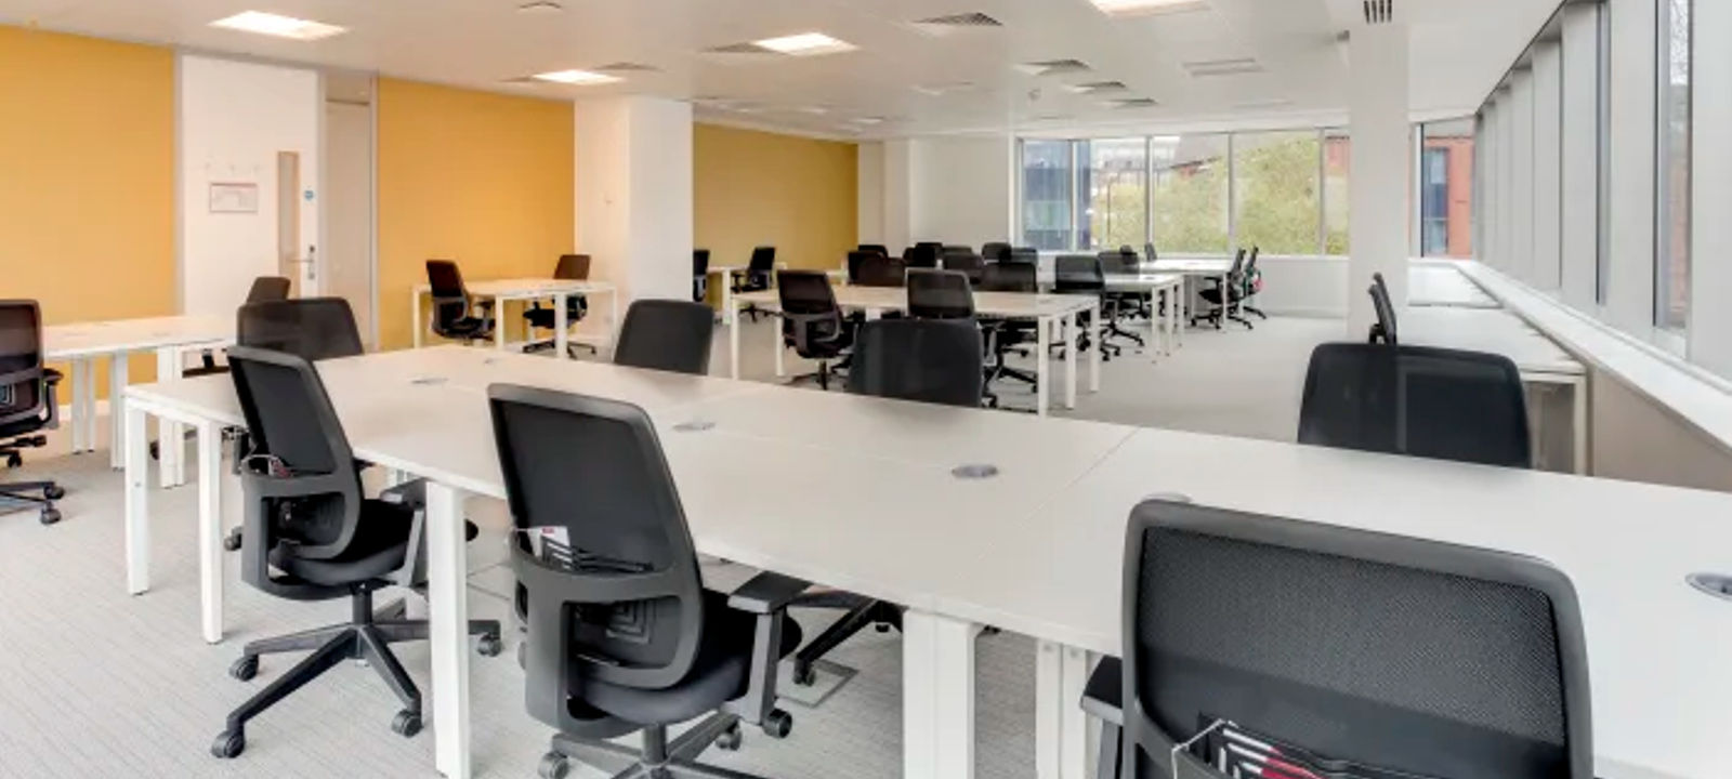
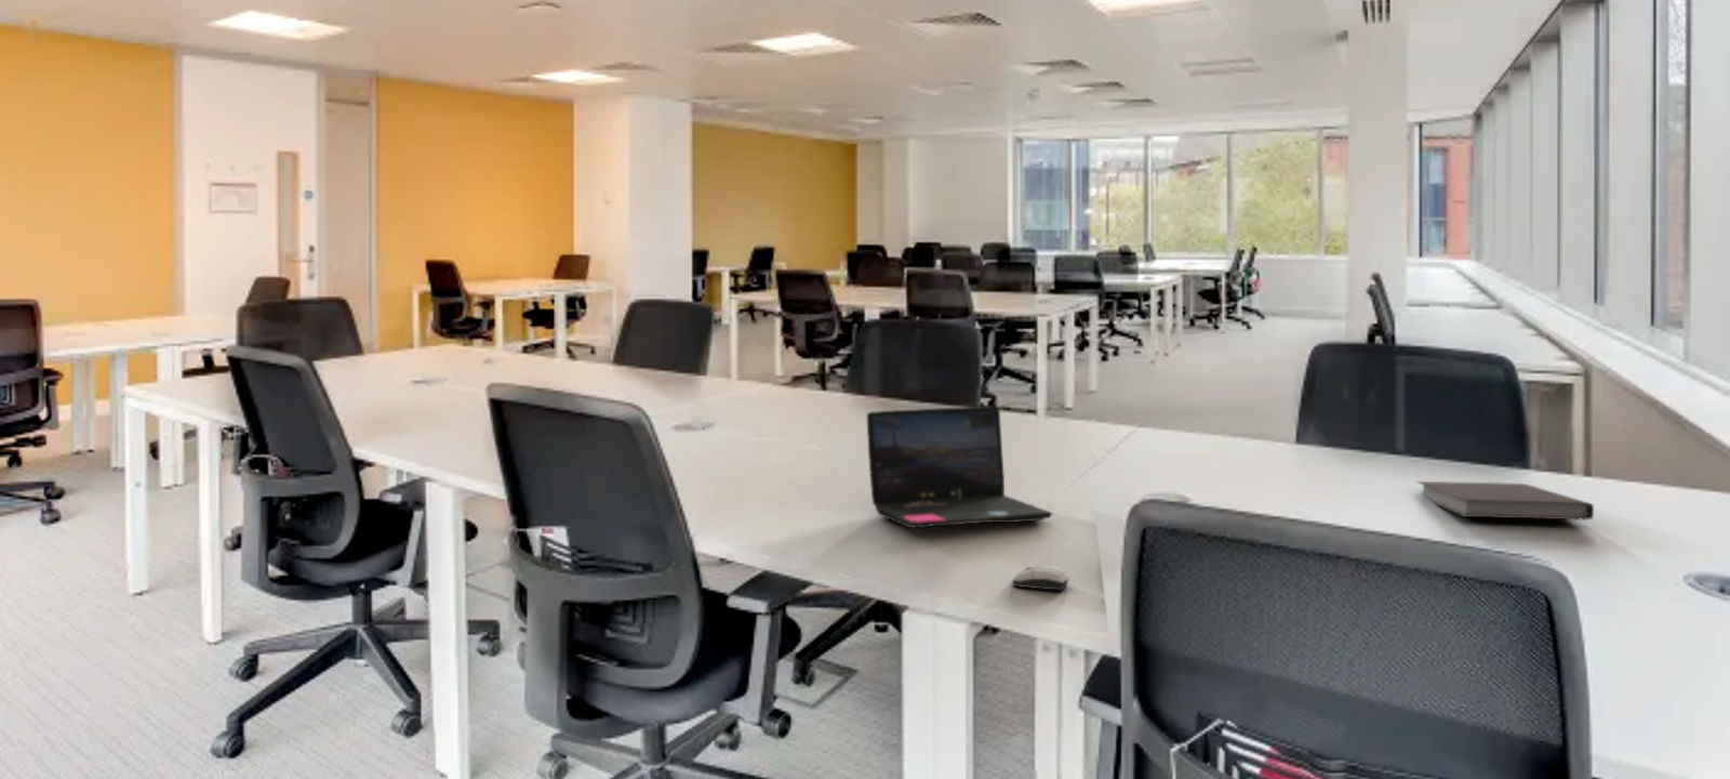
+ laptop [866,406,1054,529]
+ computer mouse [1011,565,1070,591]
+ notebook [1416,480,1595,521]
